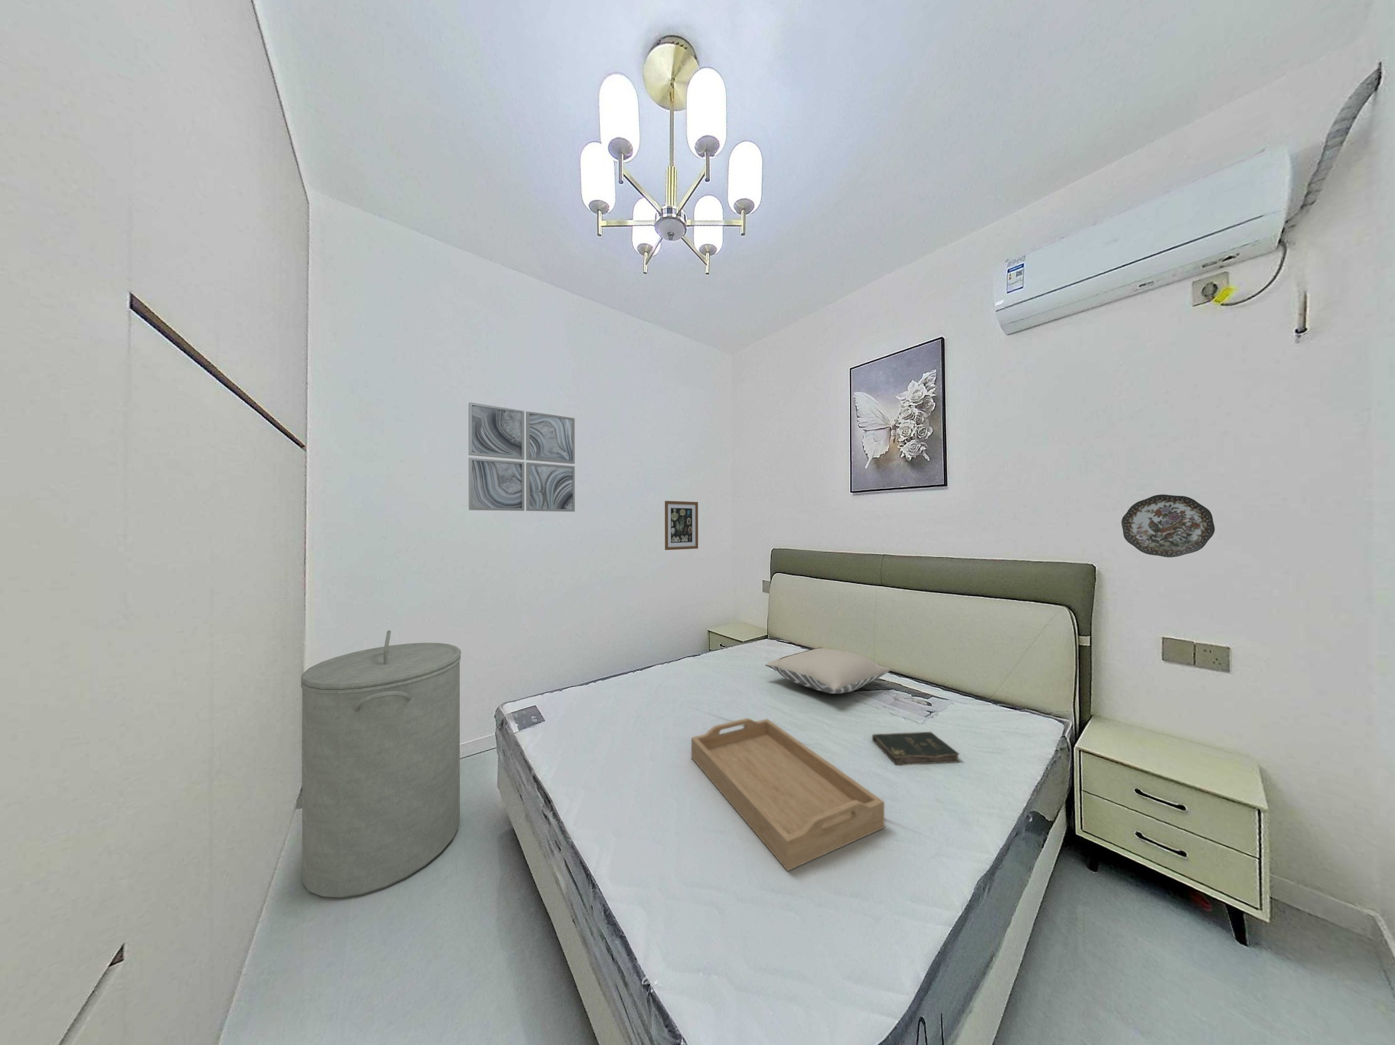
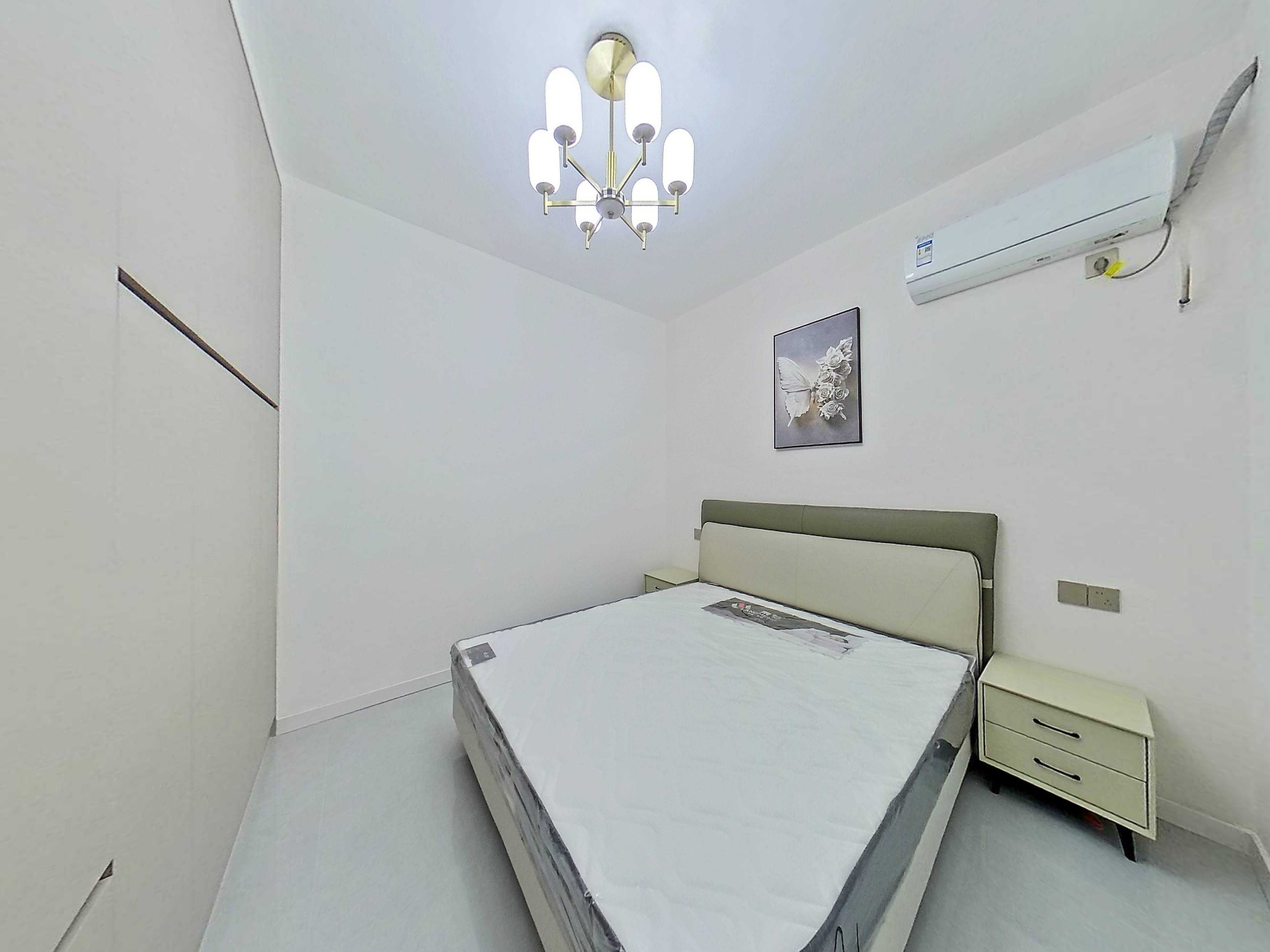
- decorative plate [1121,494,1215,558]
- wall art [468,402,576,513]
- serving tray [691,718,885,872]
- laundry hamper [300,629,461,899]
- pillow [765,647,891,694]
- bible [871,731,961,766]
- wall art [665,501,699,550]
